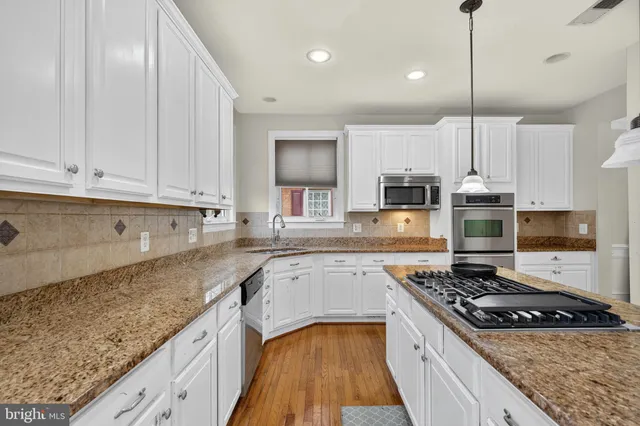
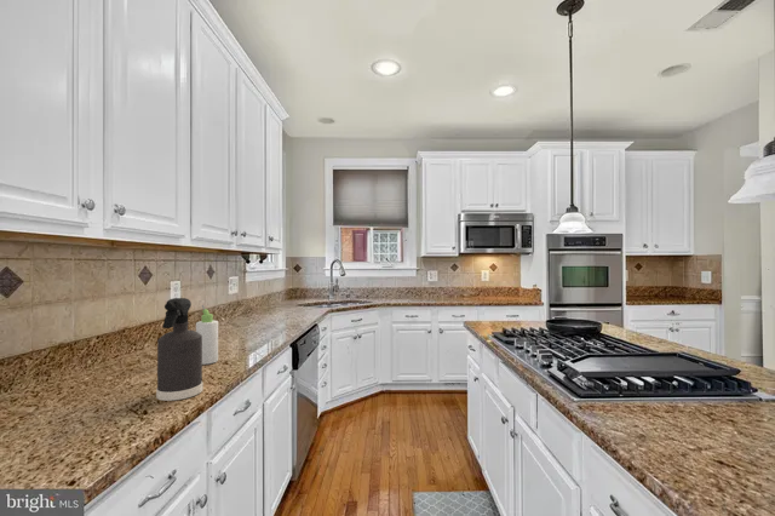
+ bottle [195,304,219,366]
+ spray bottle [155,297,203,402]
